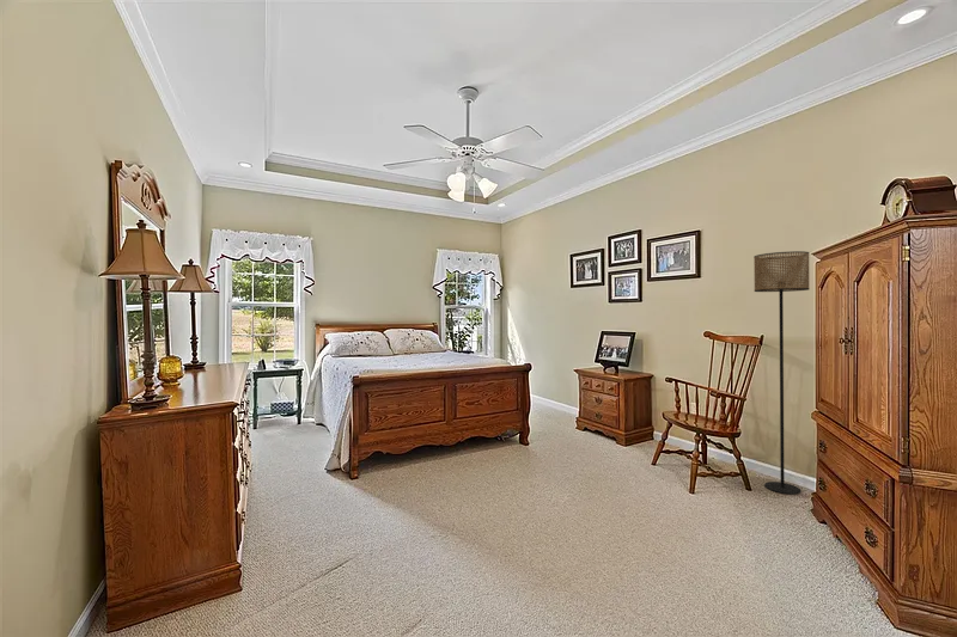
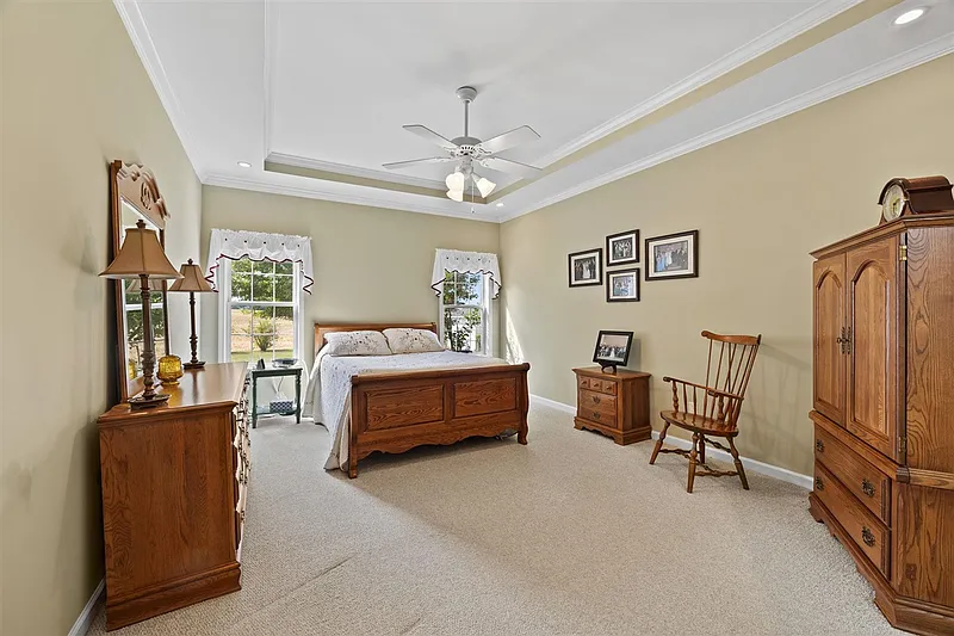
- floor lamp [752,250,811,495]
